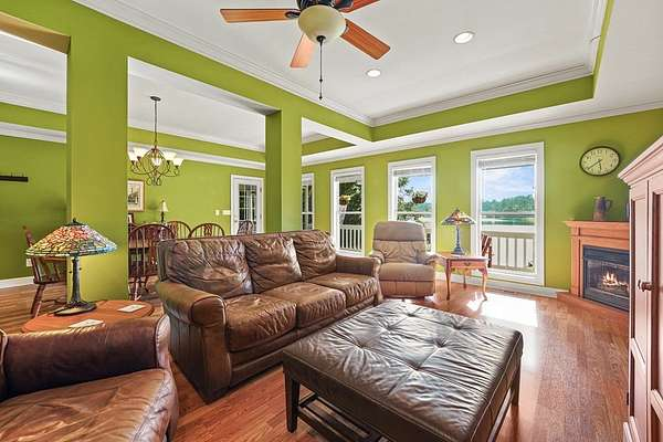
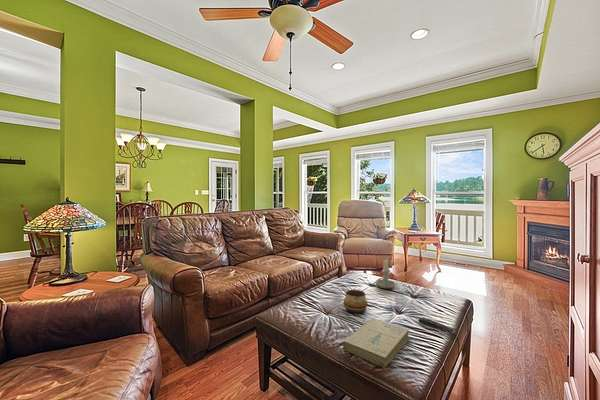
+ candle [374,258,397,290]
+ book [342,317,411,369]
+ remote control [418,316,456,335]
+ decorative bowl [342,289,369,314]
